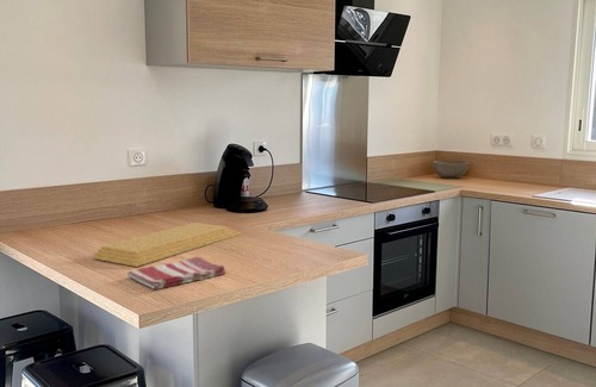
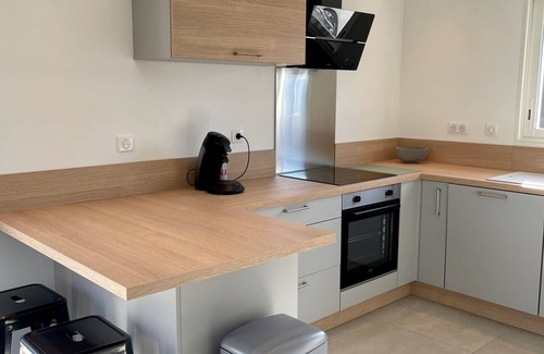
- dish towel [126,256,226,291]
- cutting board [91,221,242,268]
